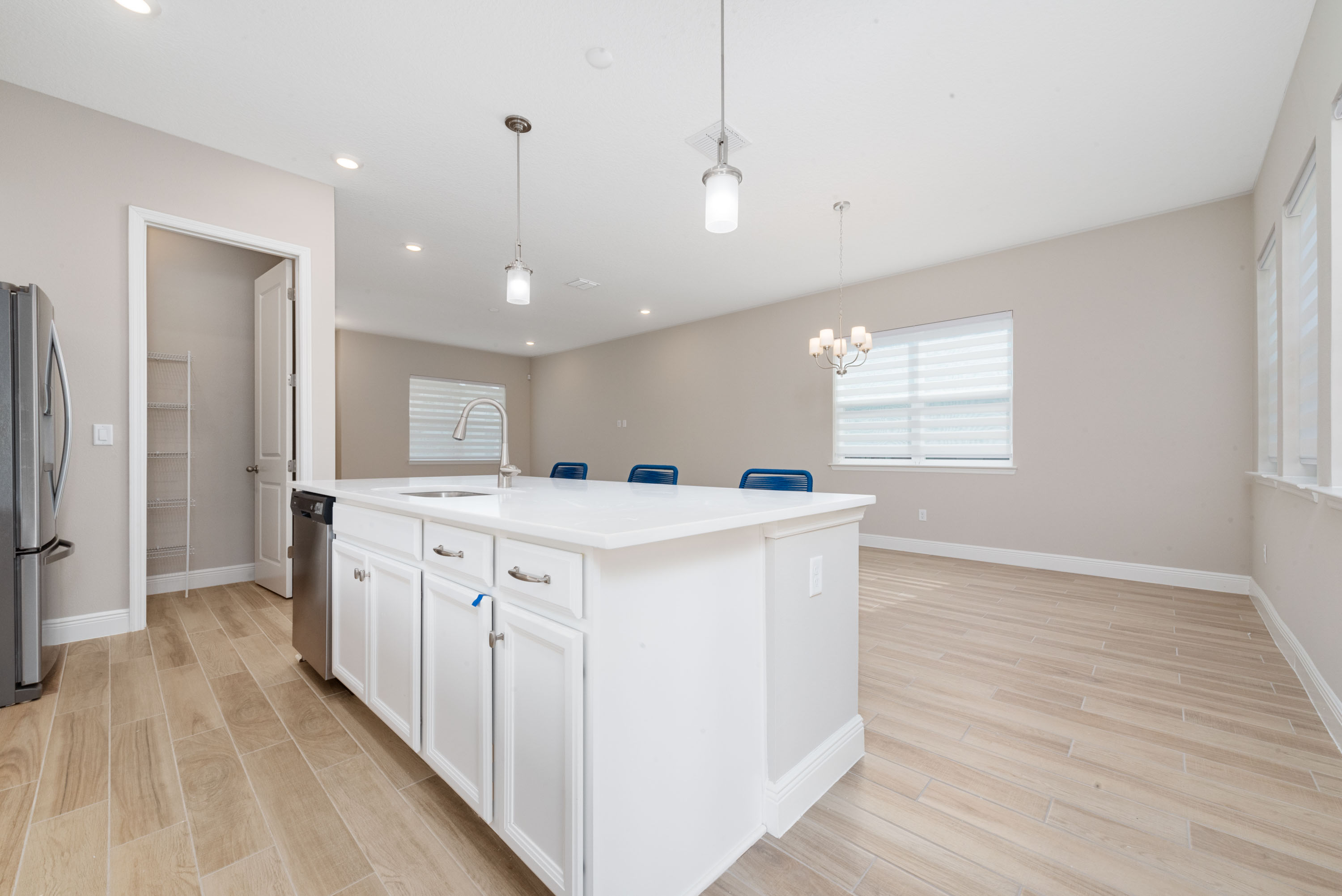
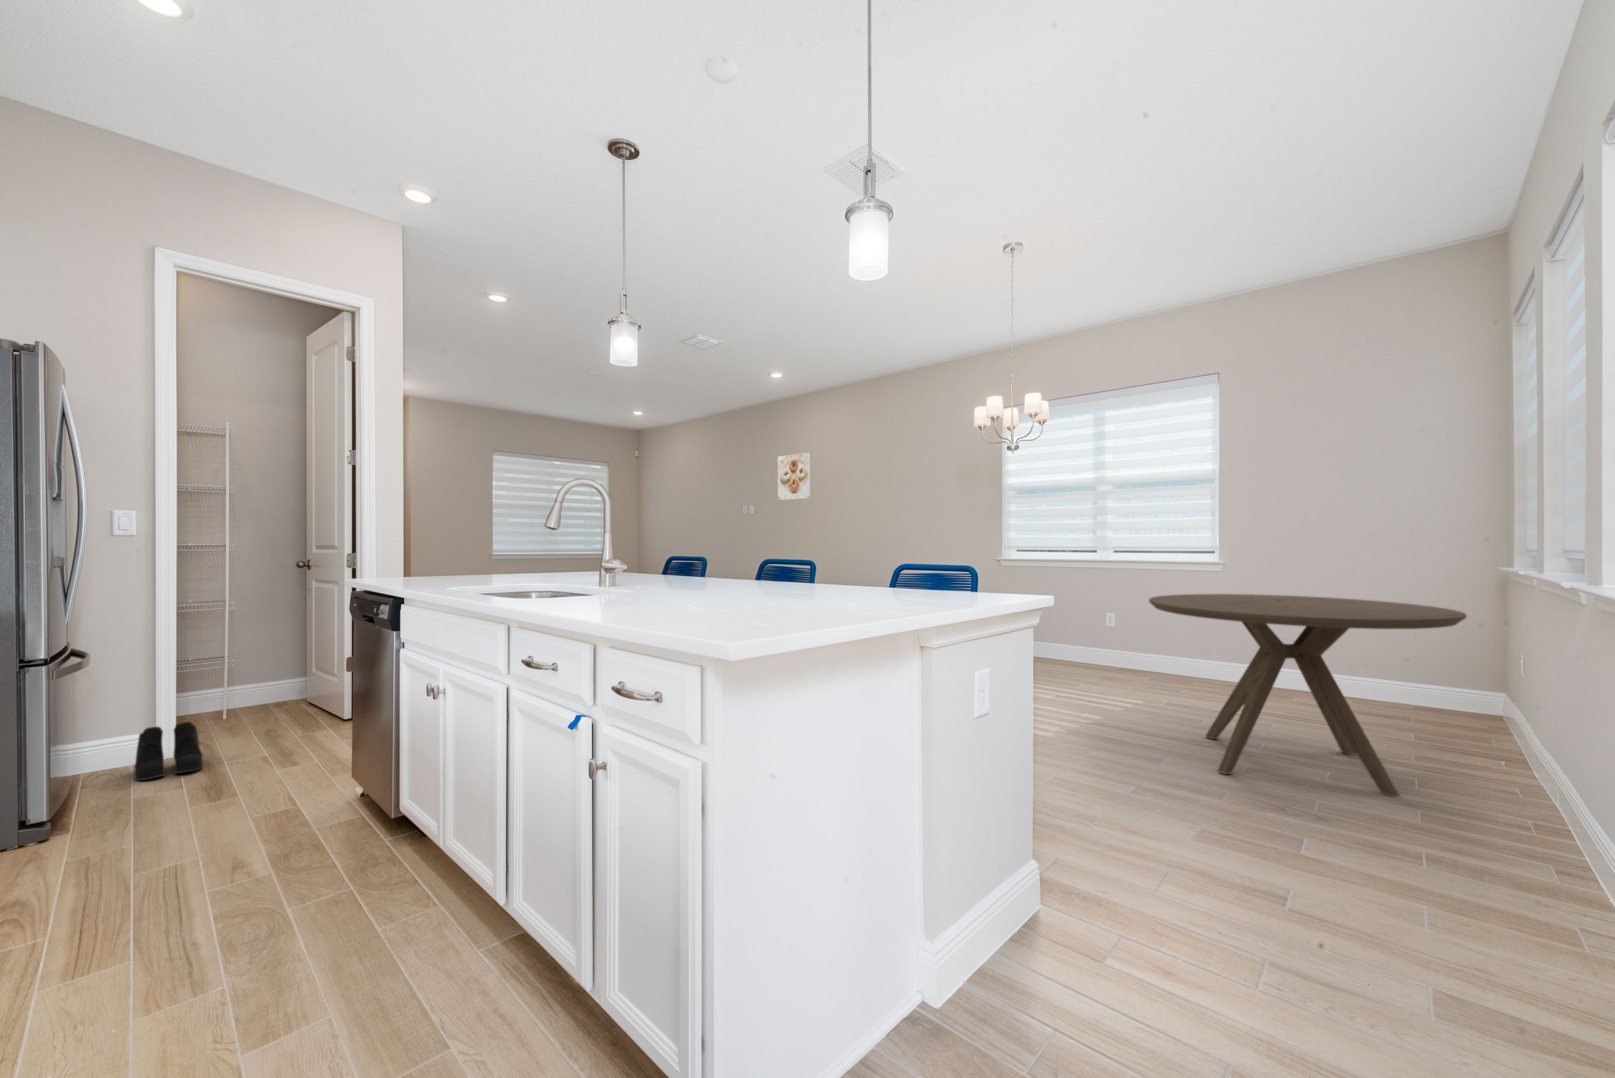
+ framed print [777,452,812,500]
+ boots [134,721,203,782]
+ dining table [1148,593,1467,798]
